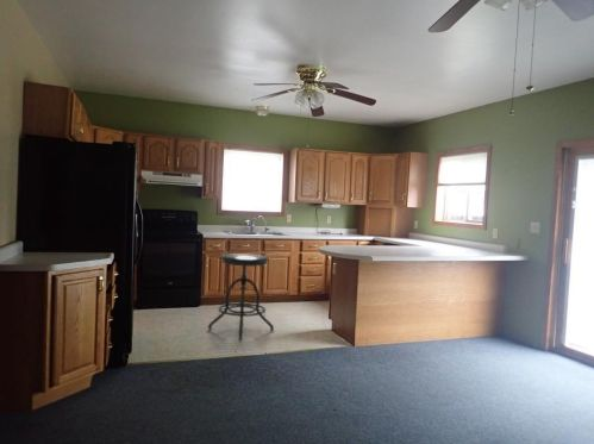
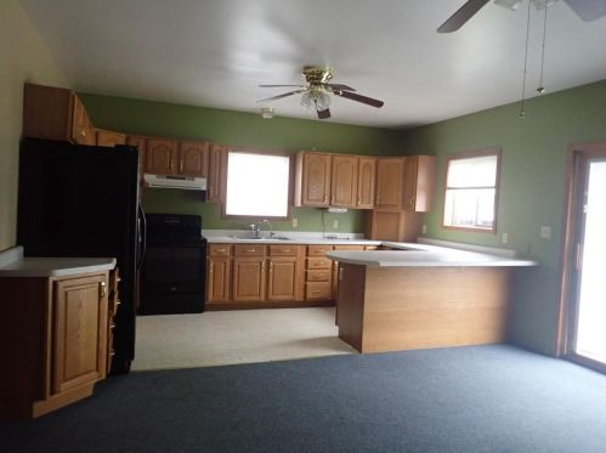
- stool [207,252,275,342]
